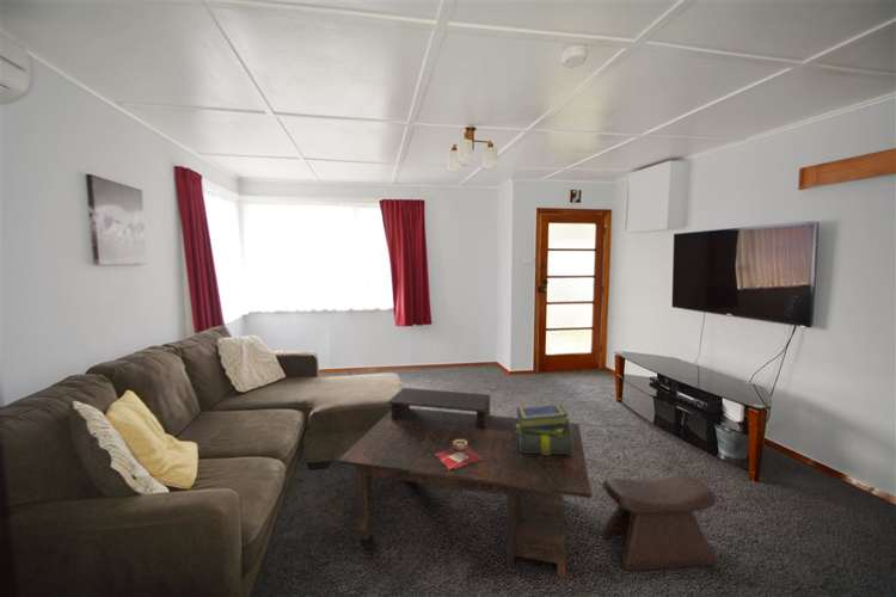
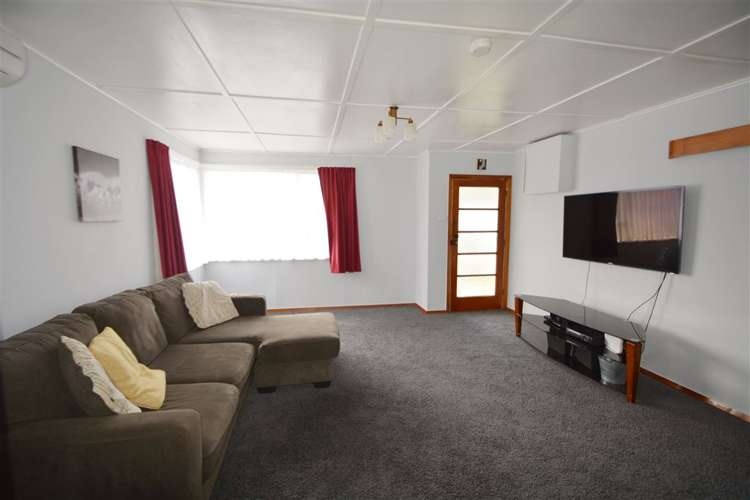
- stool [601,473,718,572]
- stack of books [516,402,572,455]
- decorative bowl [435,439,483,469]
- coffee table [337,387,593,580]
